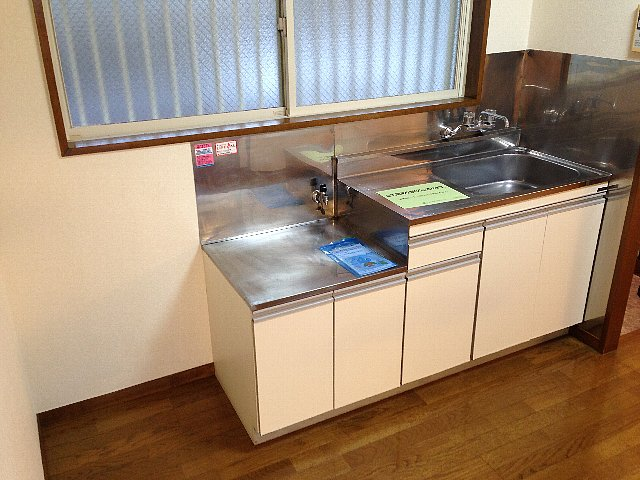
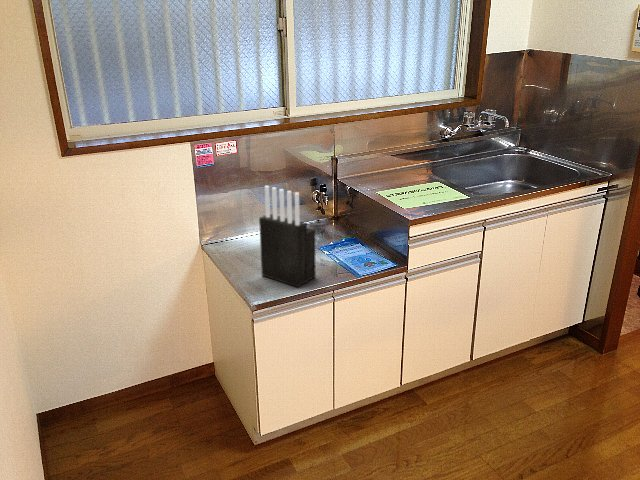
+ knife block [258,185,317,289]
